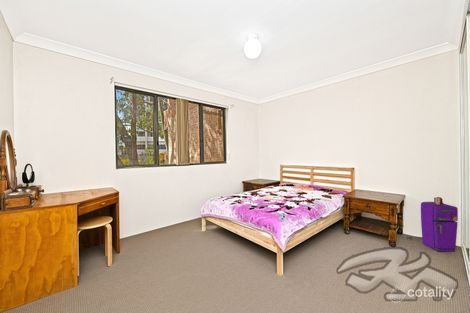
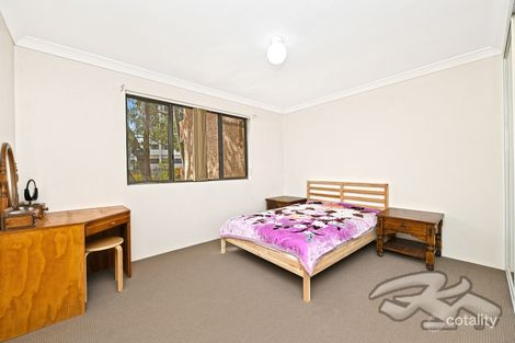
- air purifier [407,196,459,253]
